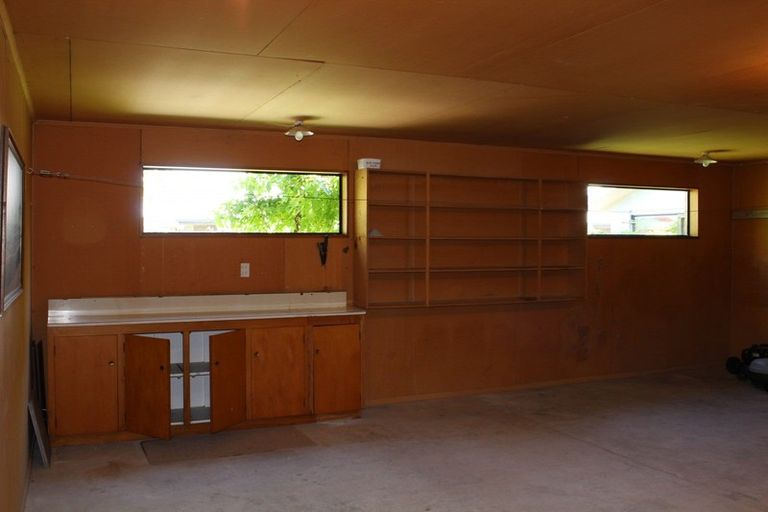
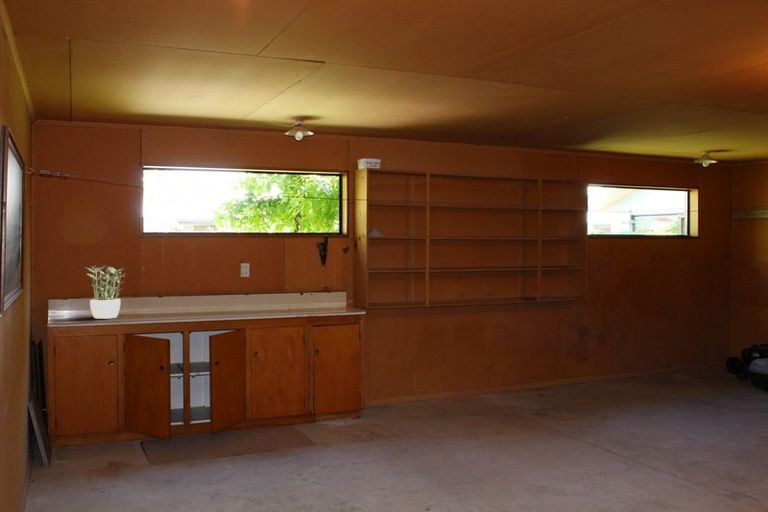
+ potted plant [84,264,127,320]
